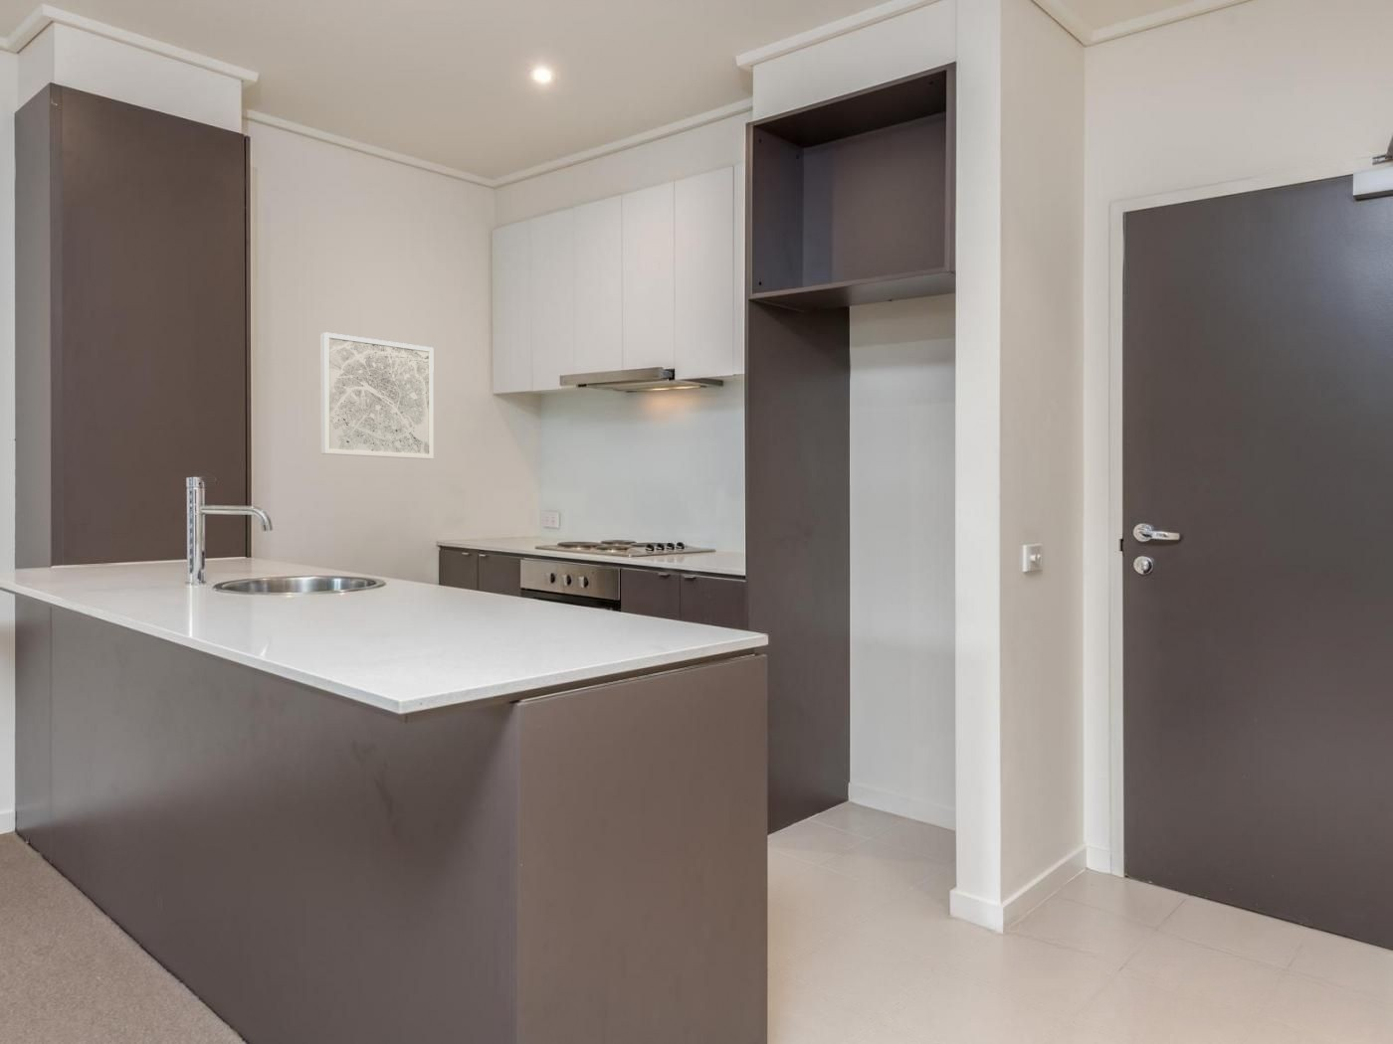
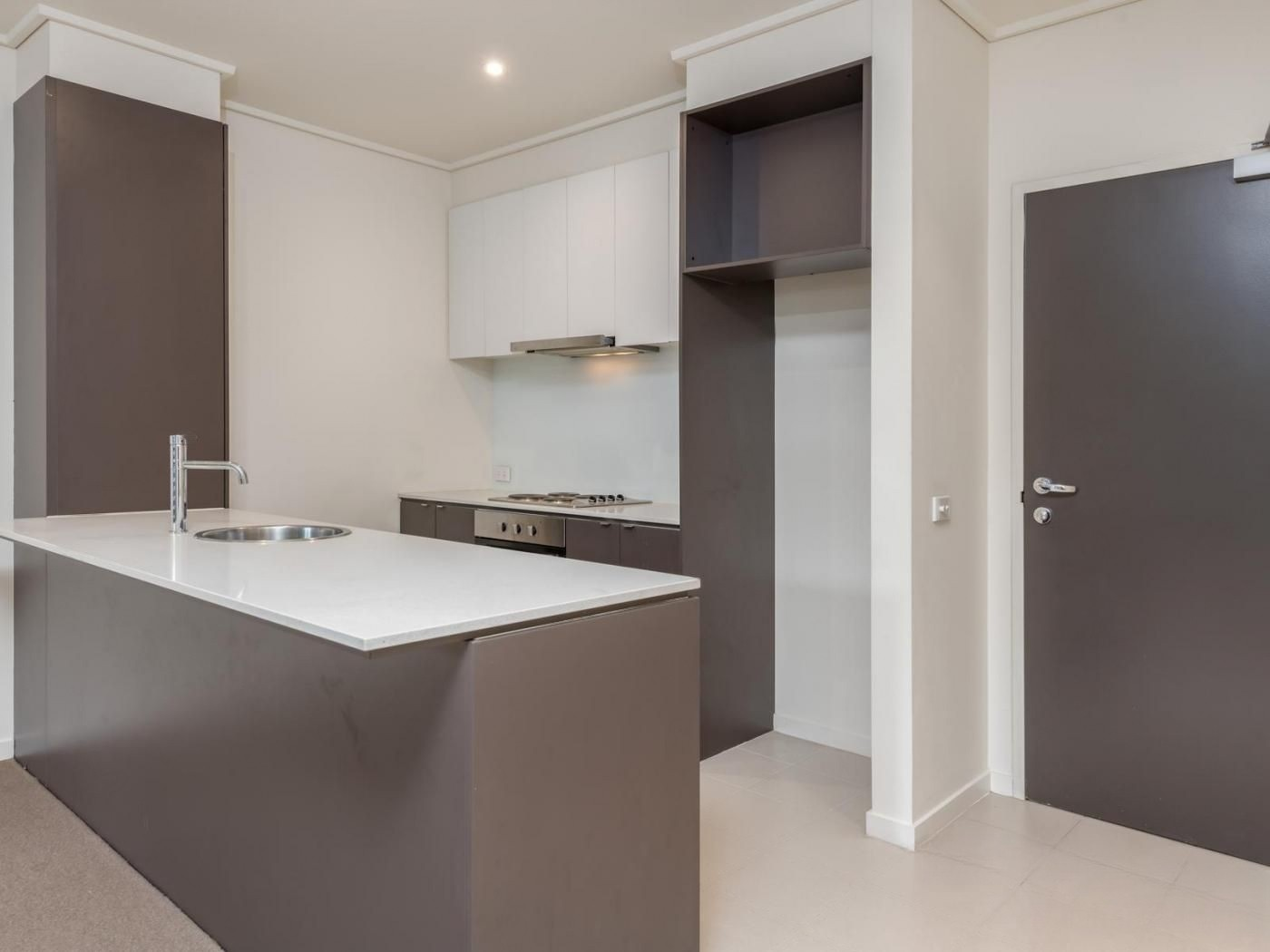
- wall art [319,331,434,461]
